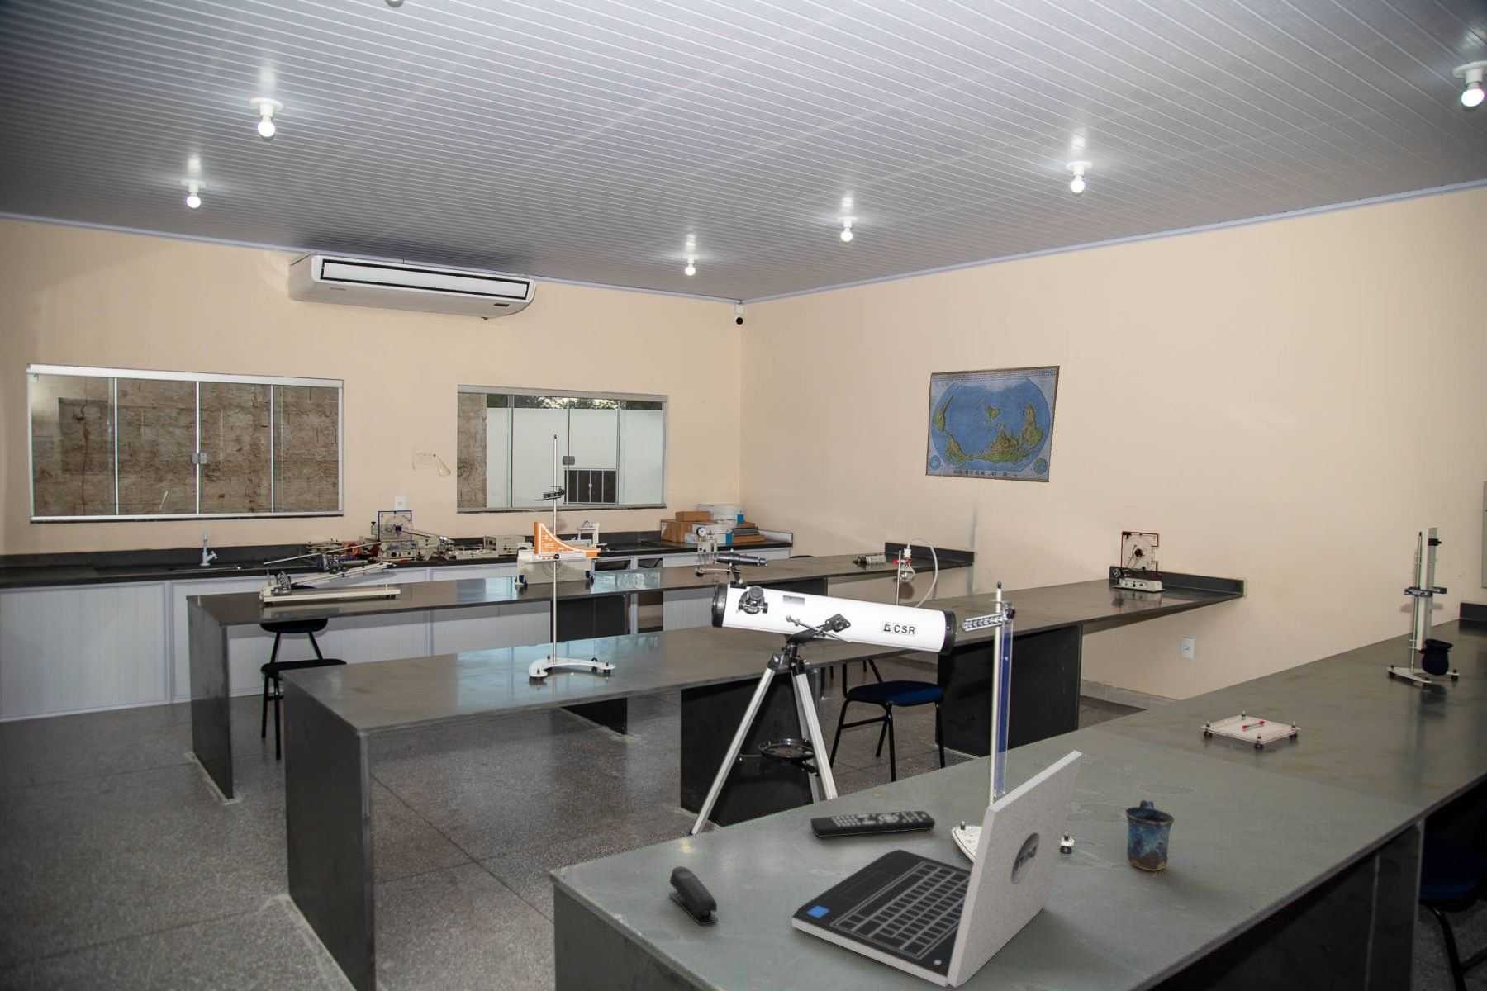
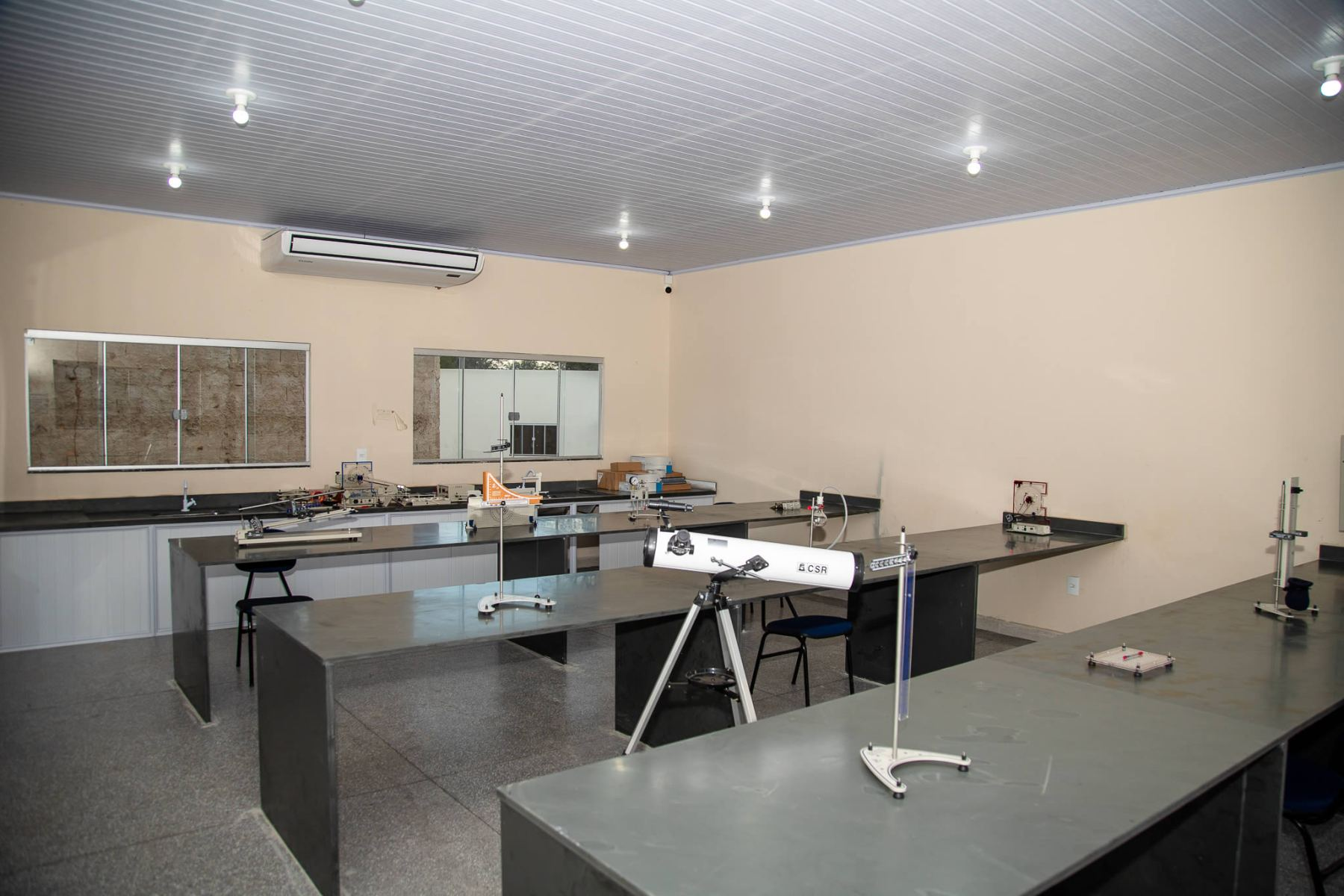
- world map [925,365,1061,483]
- stapler [667,866,719,925]
- mug [1124,800,1176,872]
- laptop [791,749,1084,989]
- remote control [810,810,936,838]
